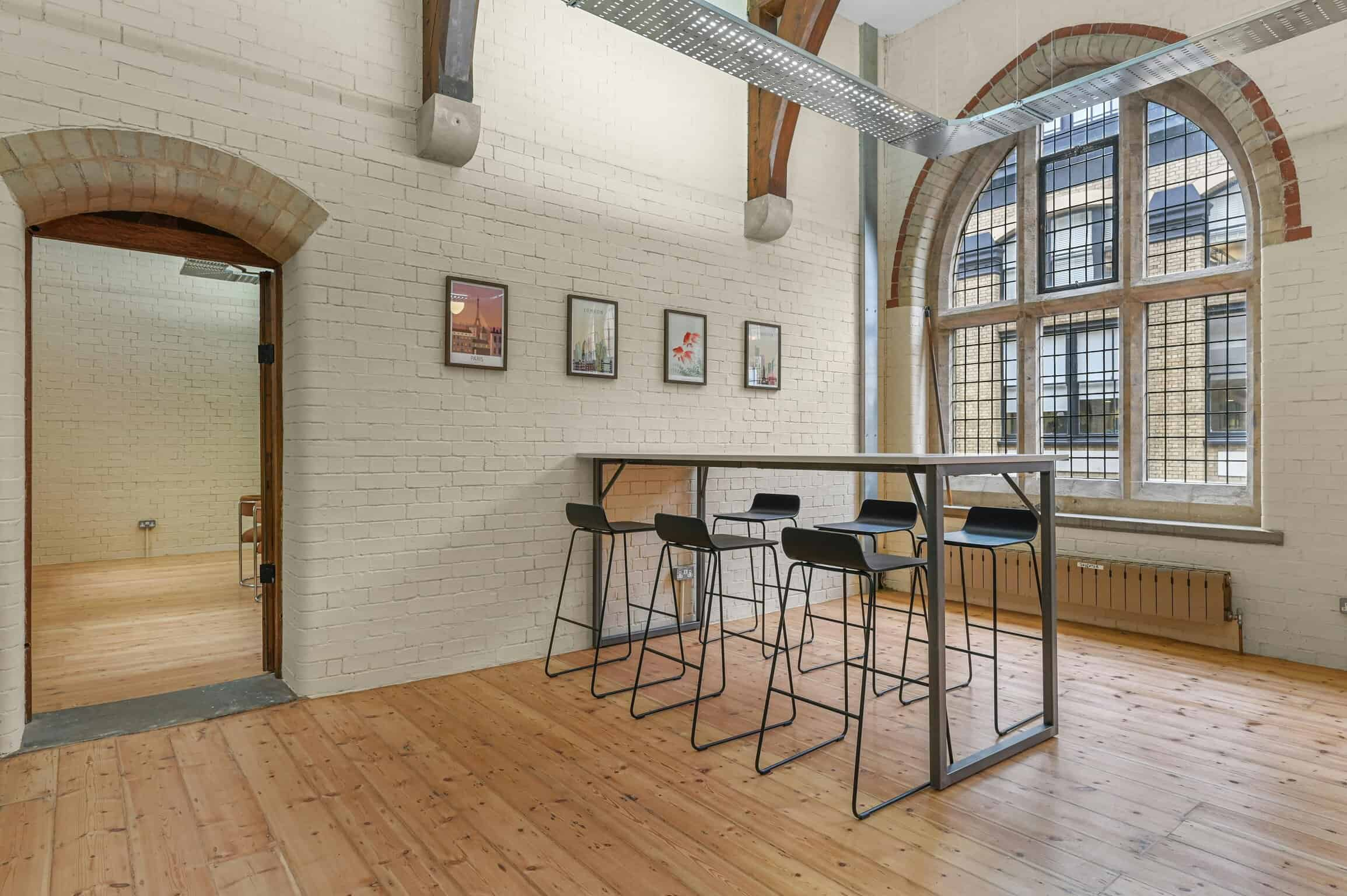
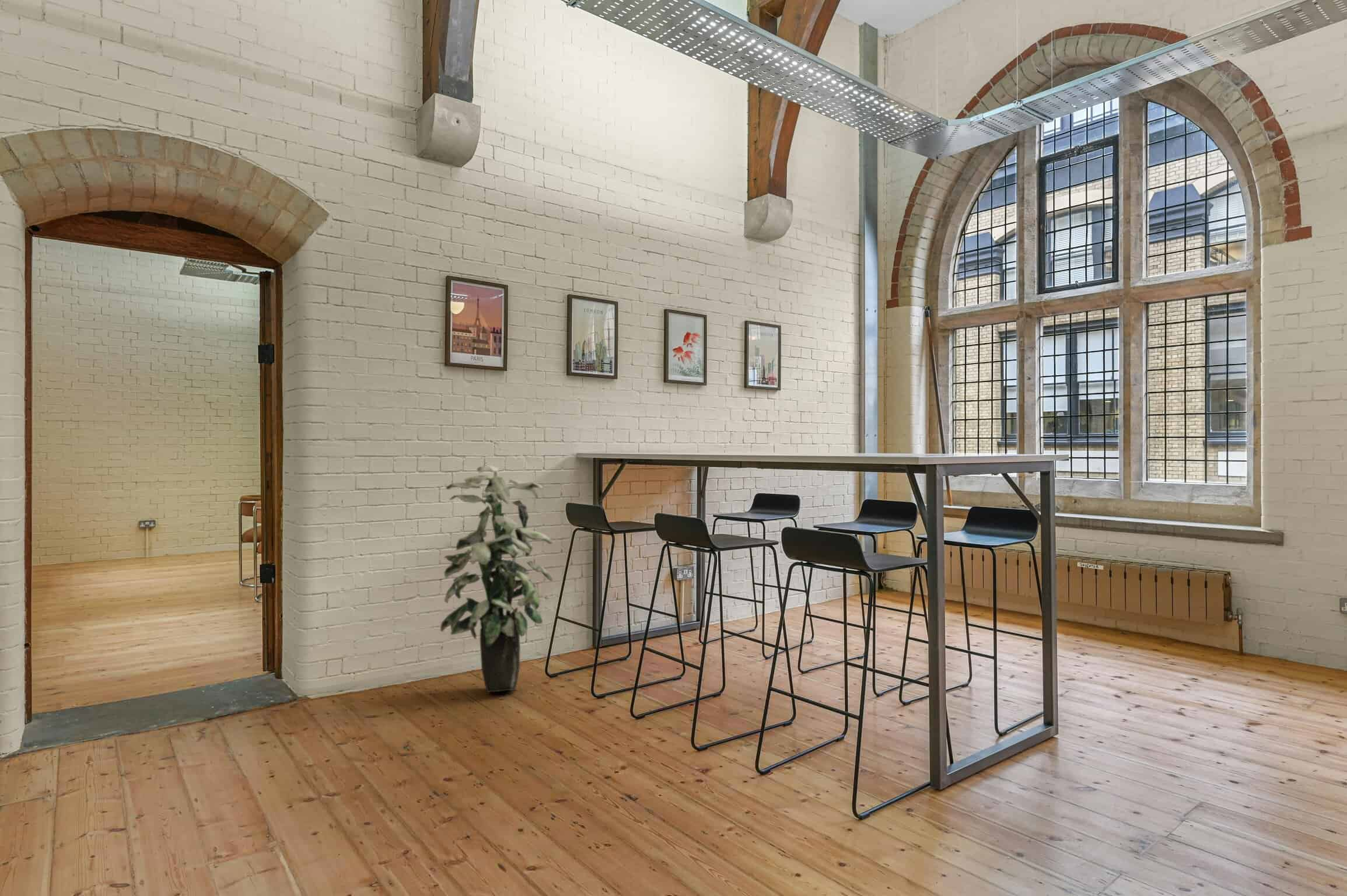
+ indoor plant [440,465,554,693]
